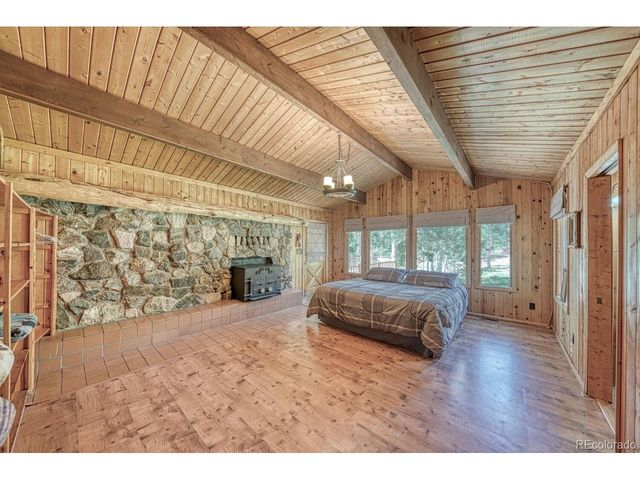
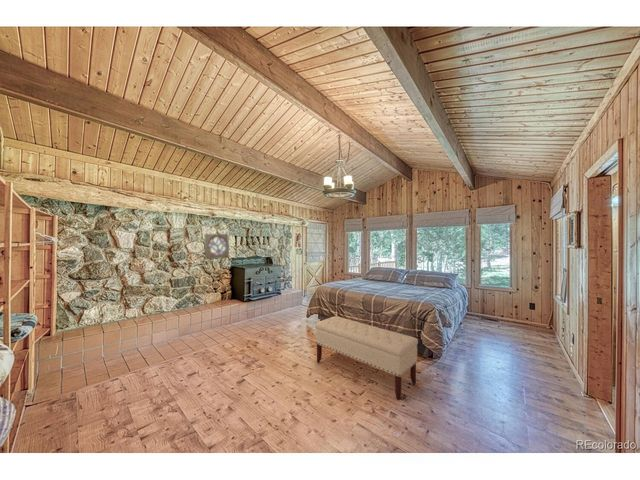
+ bench [315,315,419,401]
+ wall ornament [203,233,230,260]
